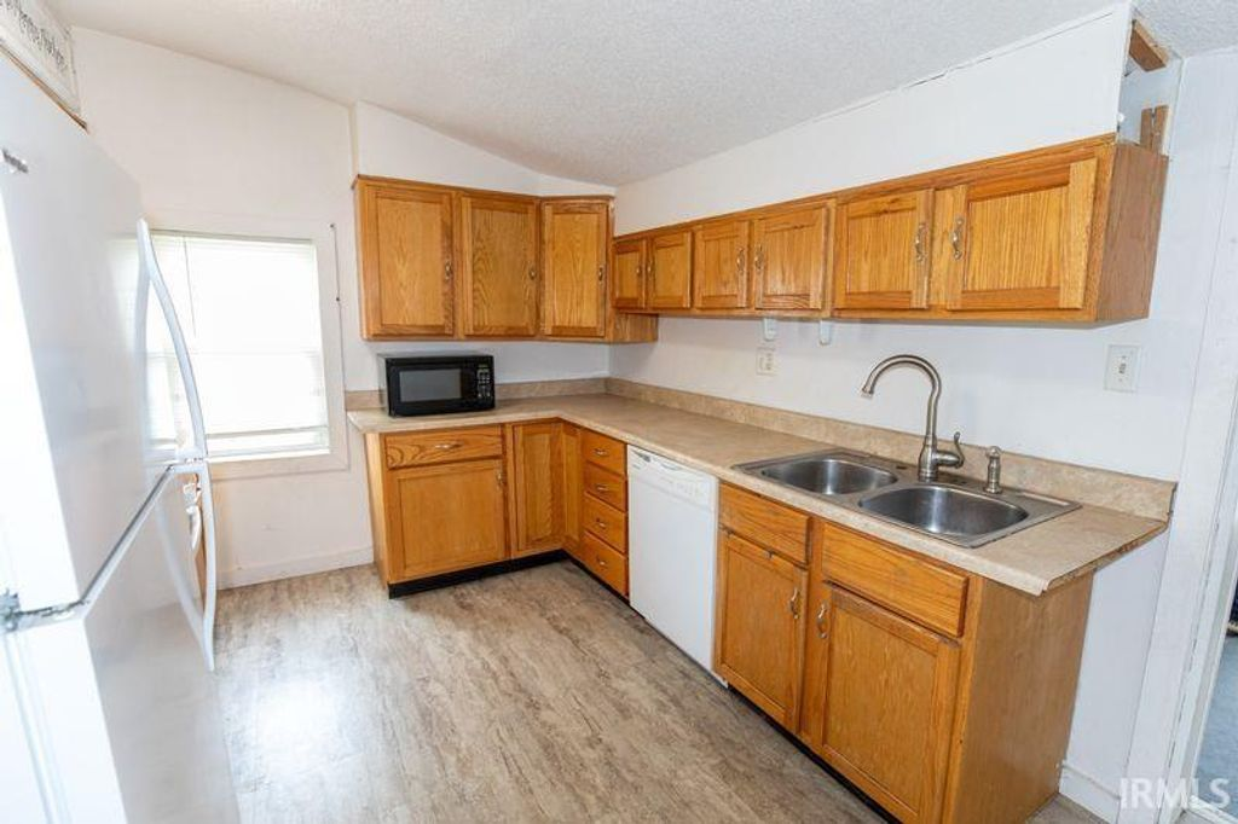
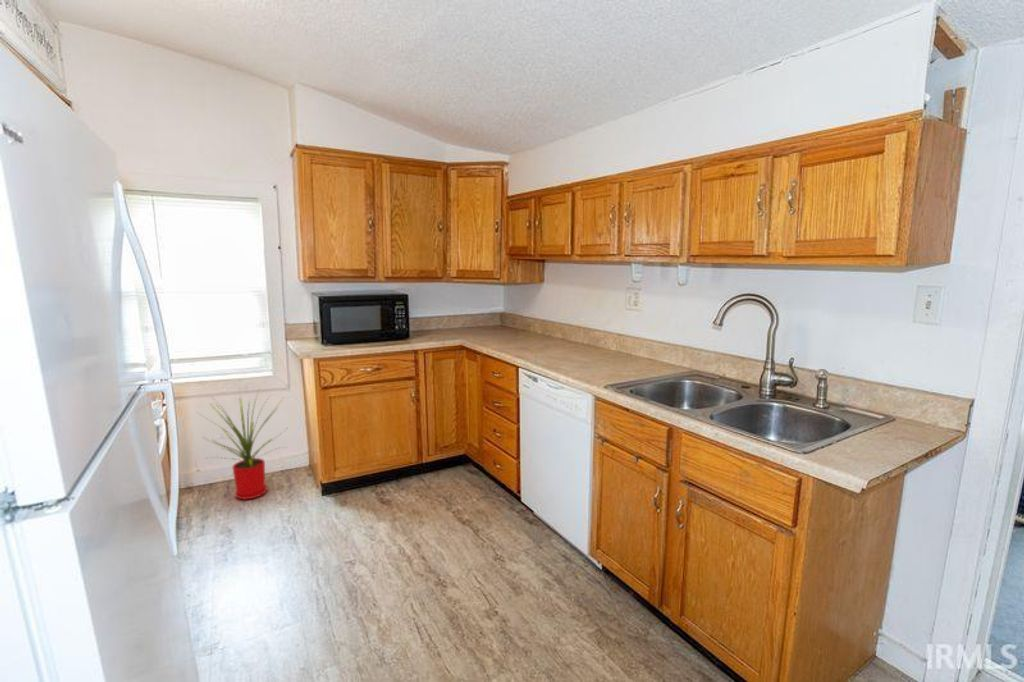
+ house plant [197,387,287,501]
